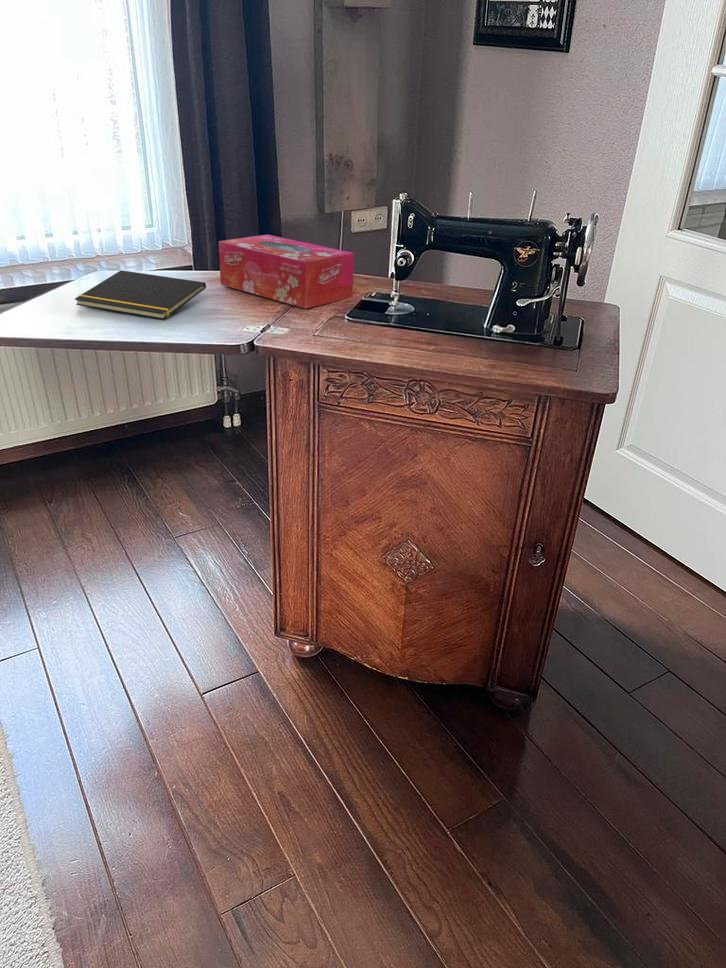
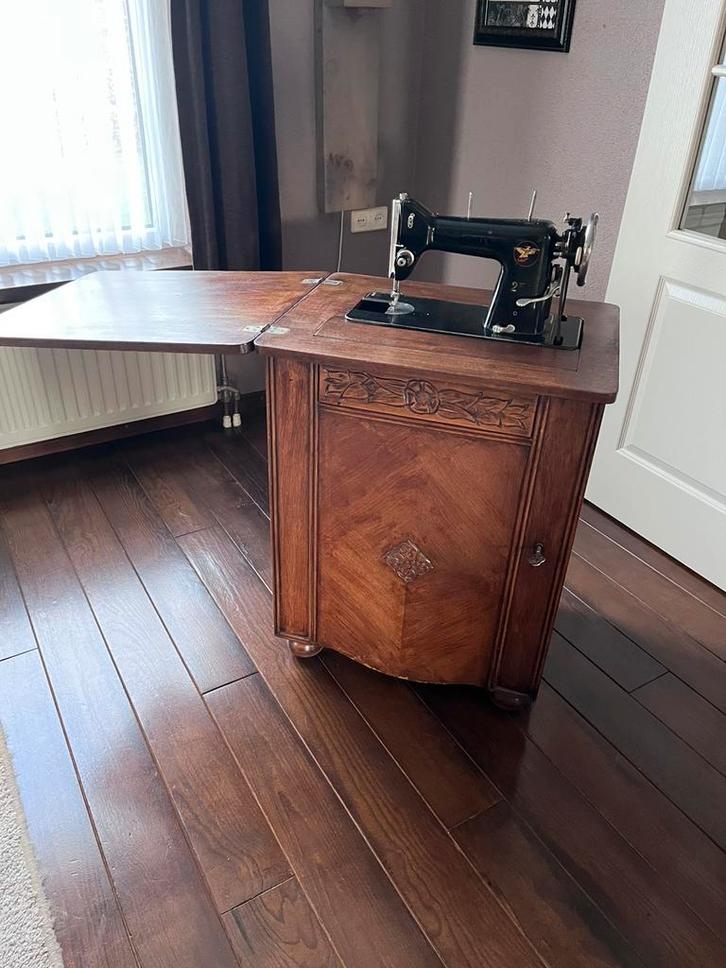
- tissue box [218,234,355,309]
- notepad [74,269,207,320]
